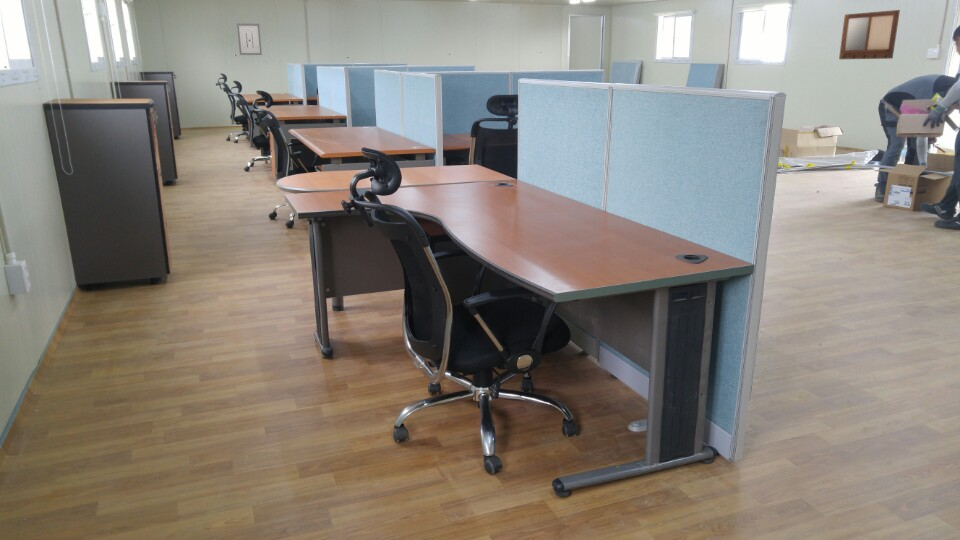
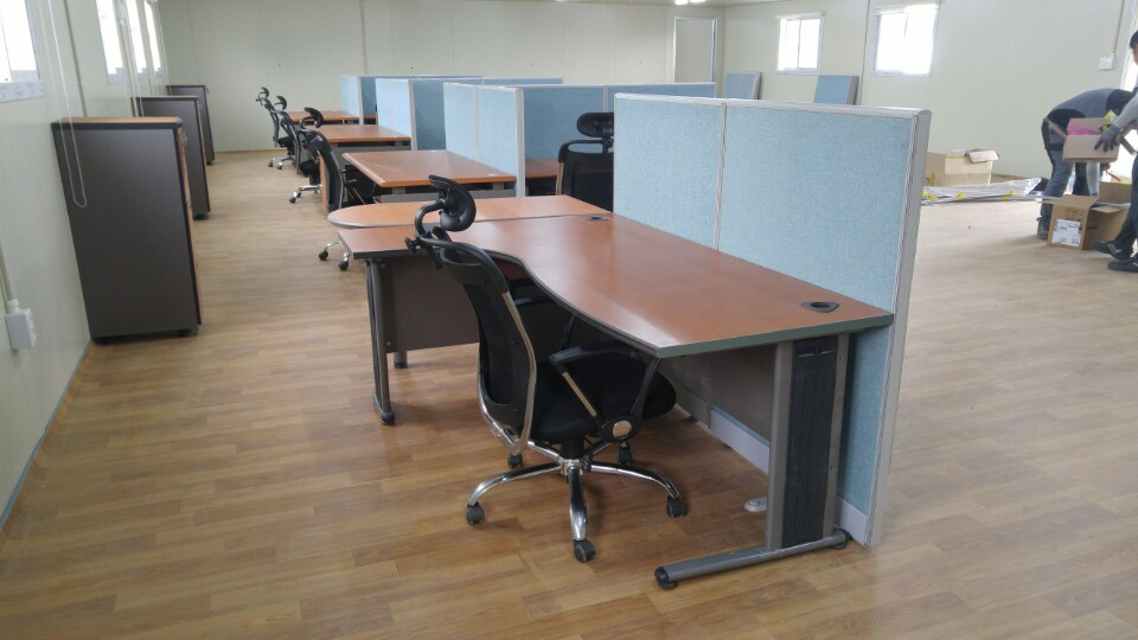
- writing board [838,9,901,60]
- wall art [236,22,263,56]
